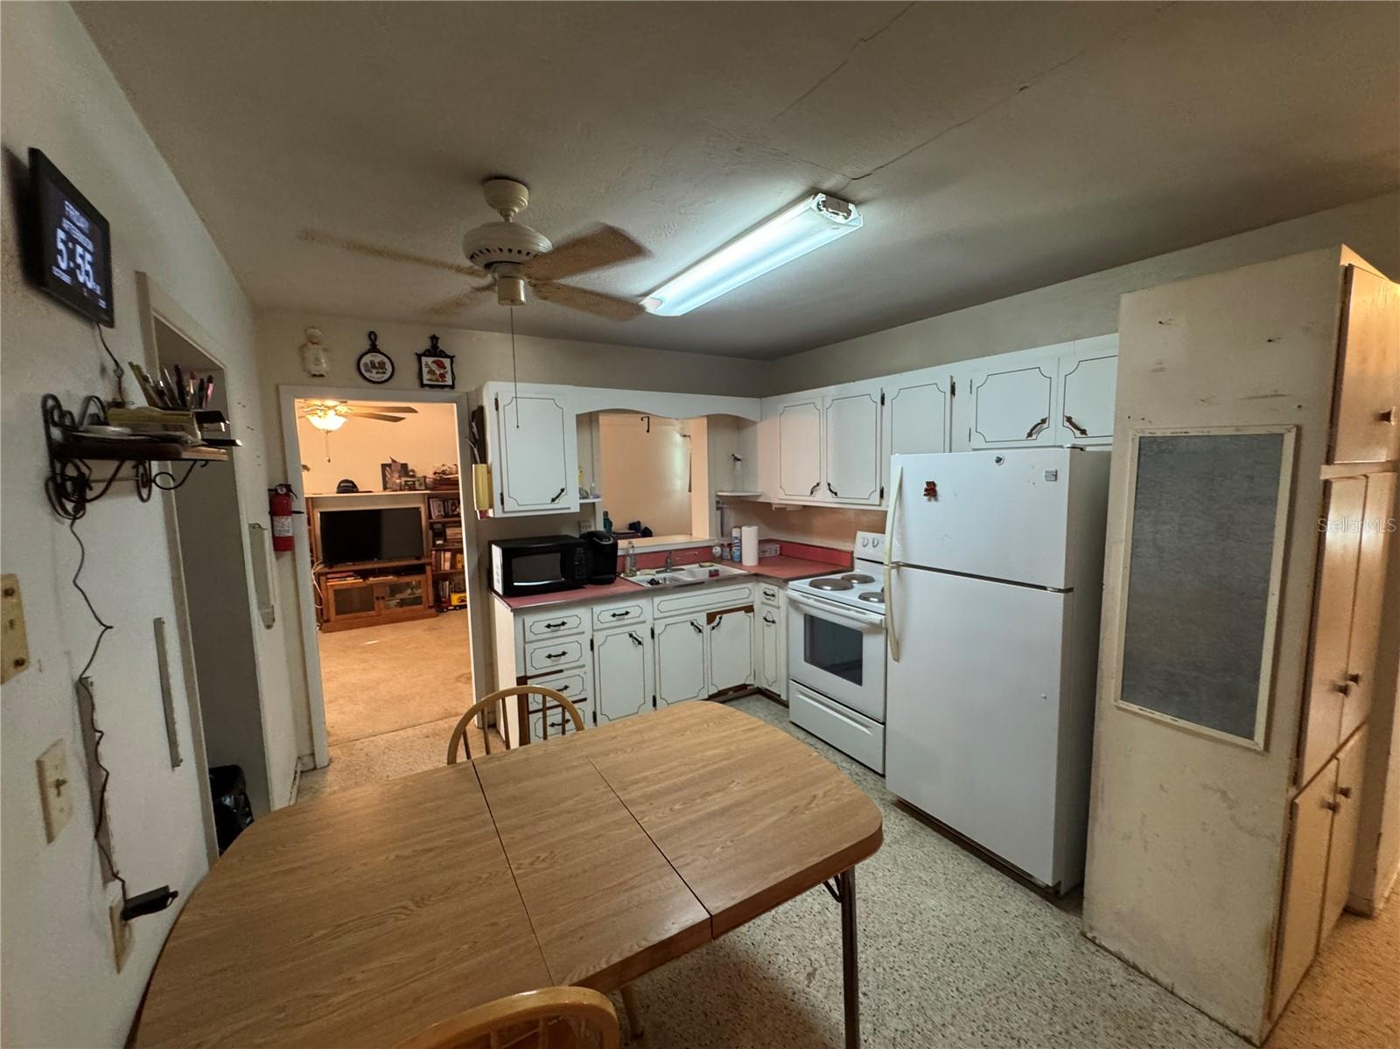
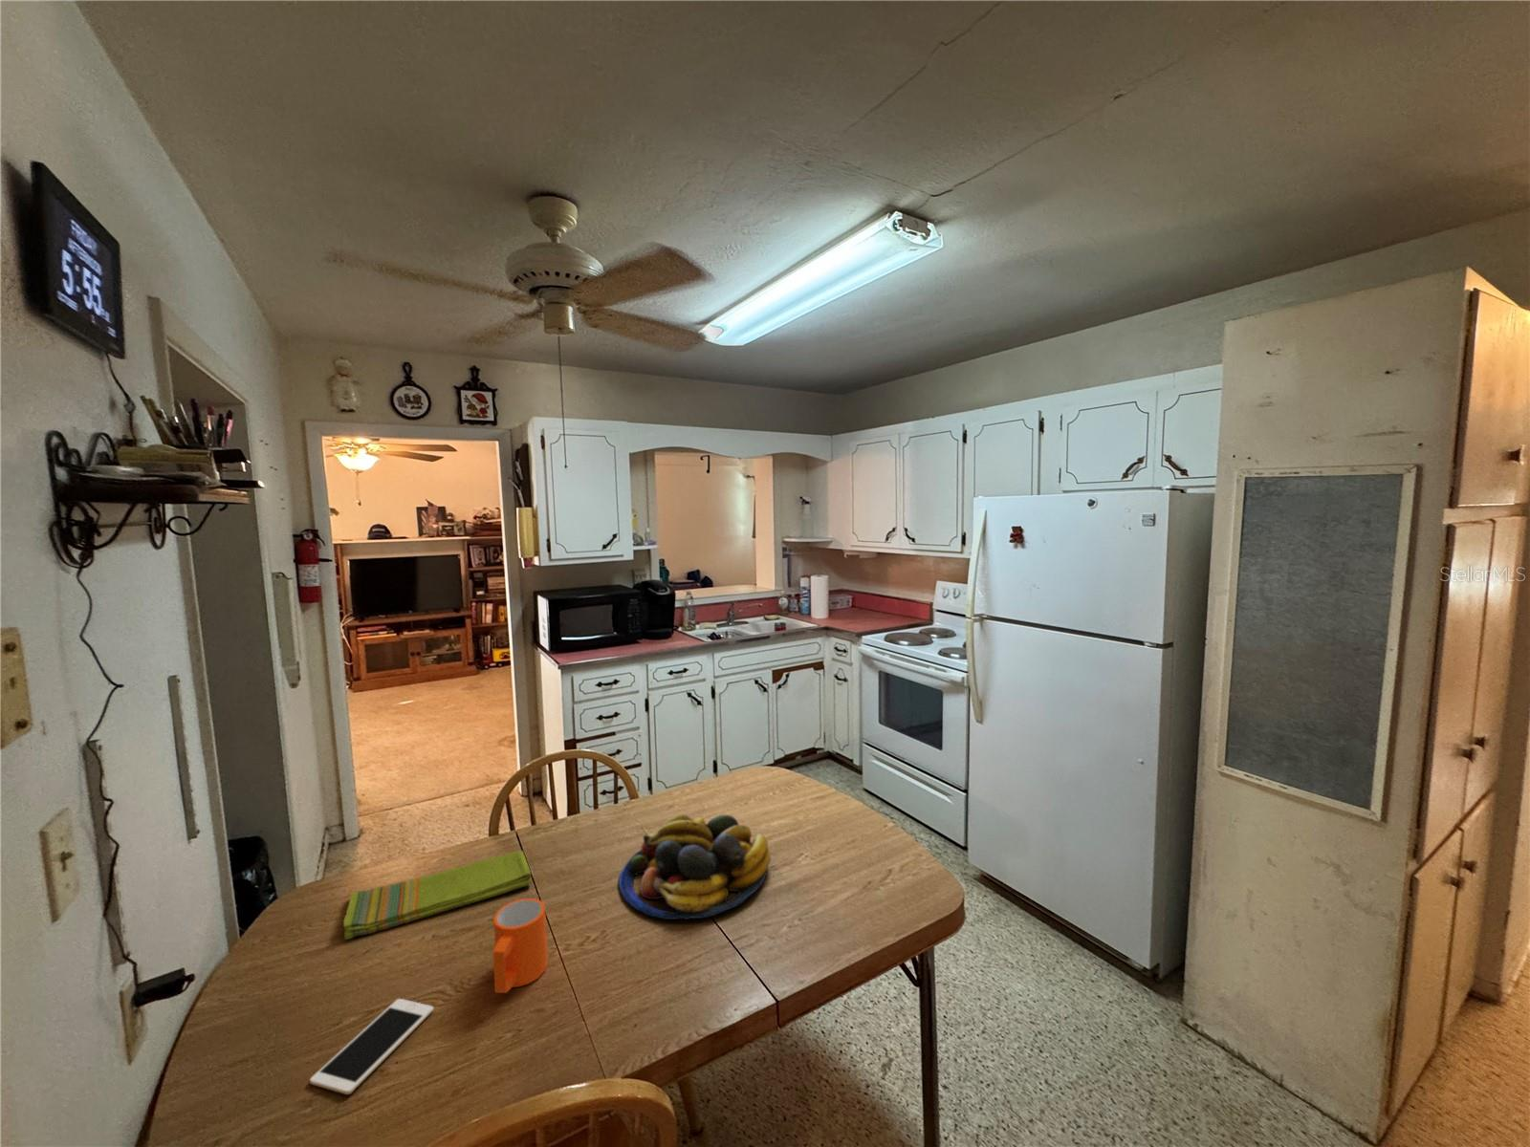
+ fruit bowl [618,813,772,920]
+ cell phone [308,998,435,1095]
+ mug [493,898,549,994]
+ dish towel [342,849,532,941]
